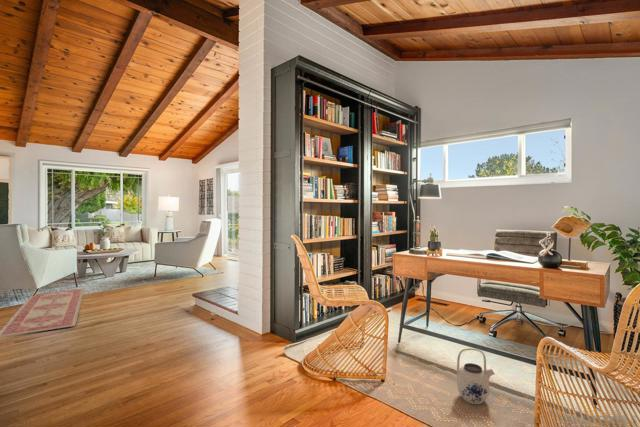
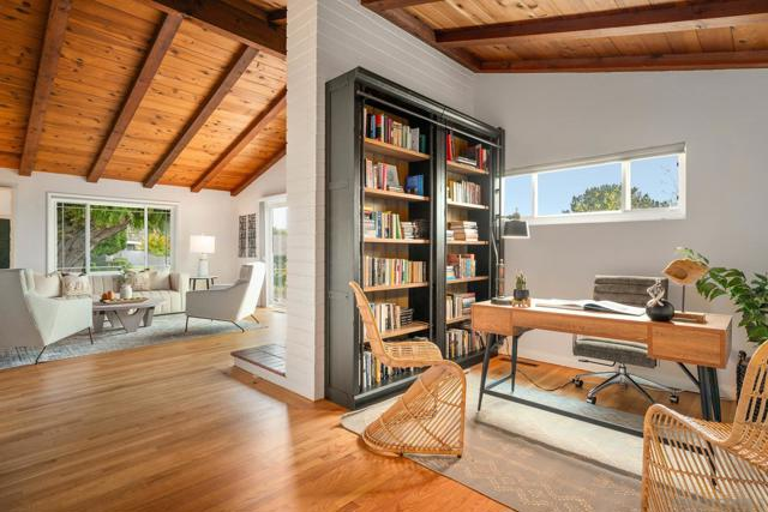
- rug [0,287,86,338]
- teapot [456,347,496,405]
